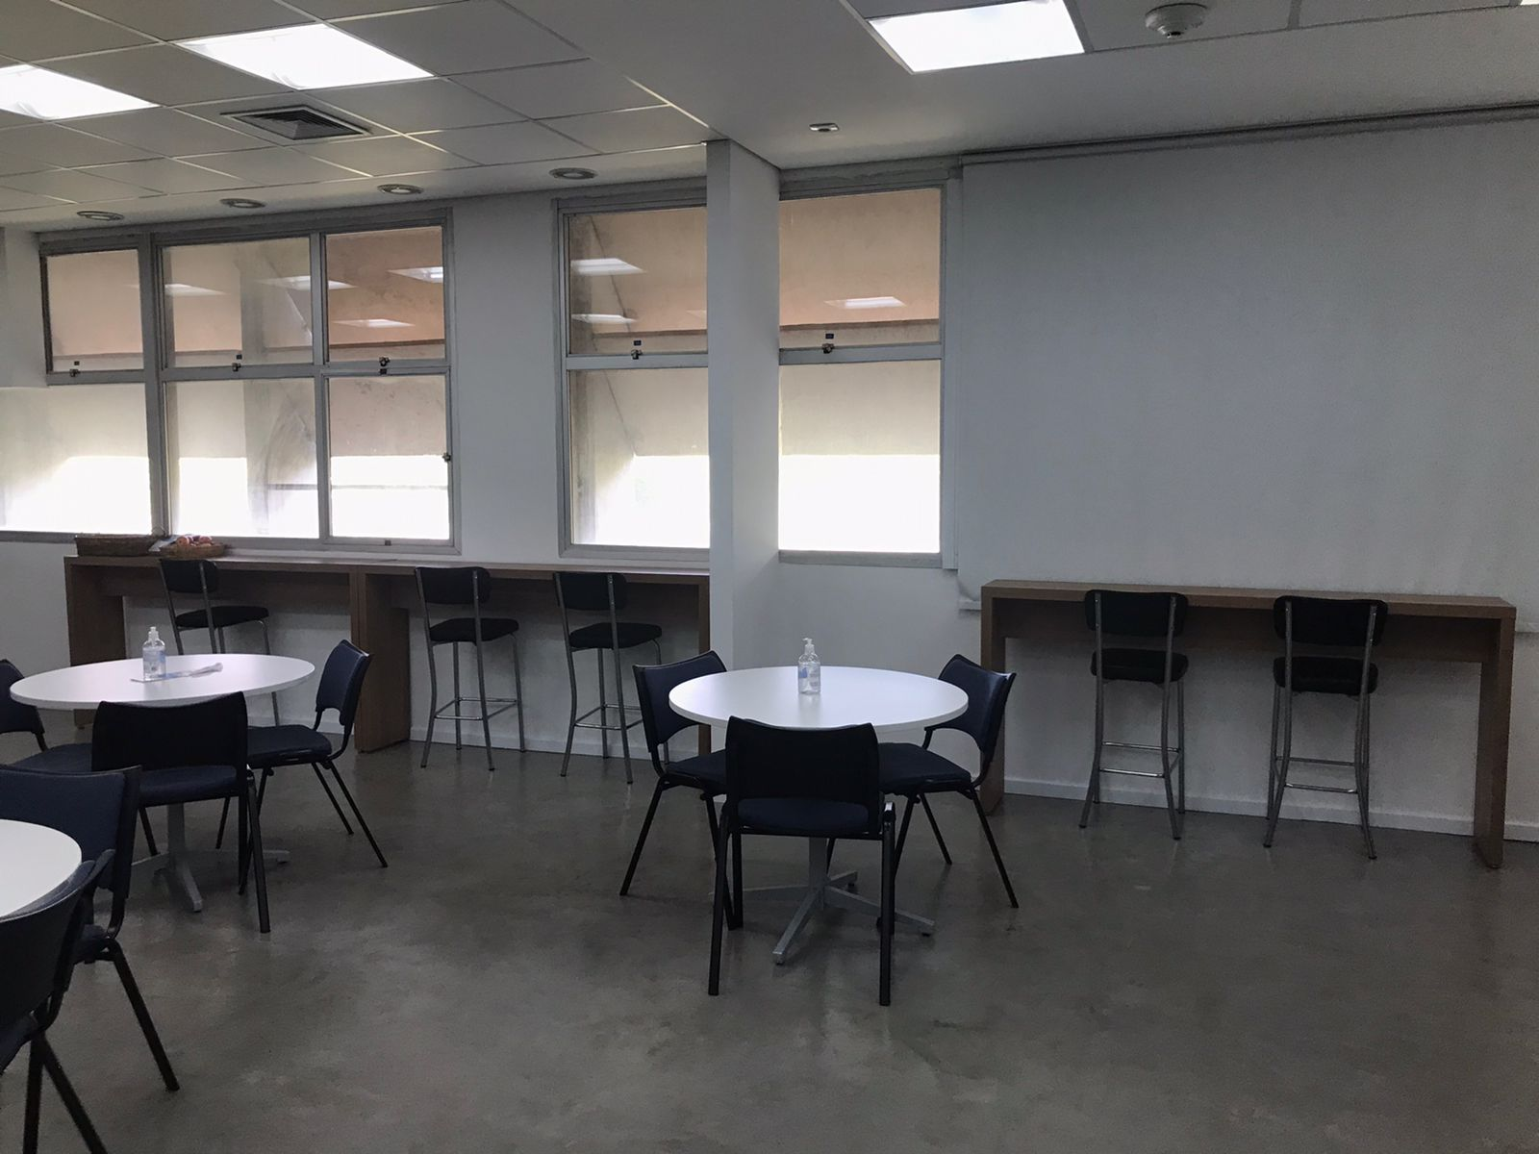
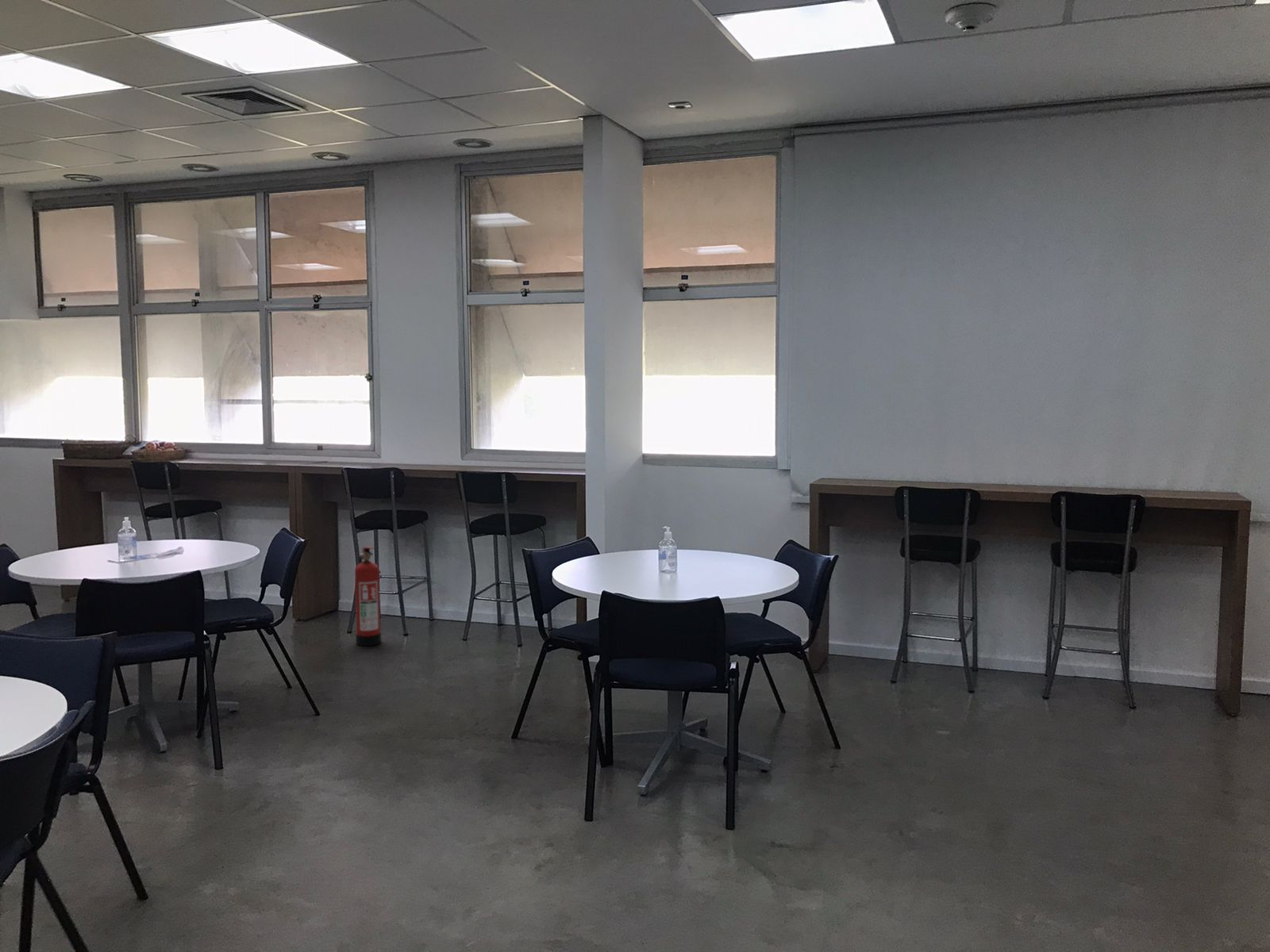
+ fire extinguisher [354,546,382,647]
